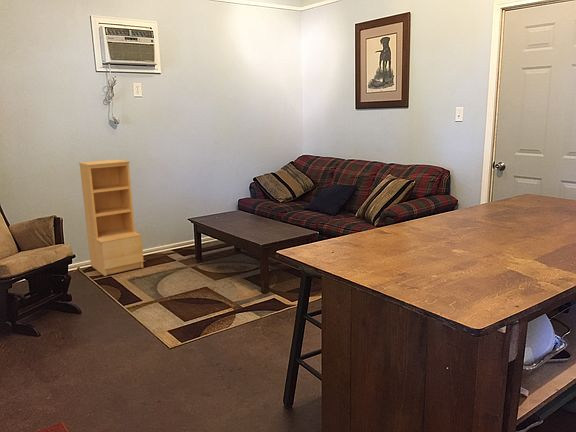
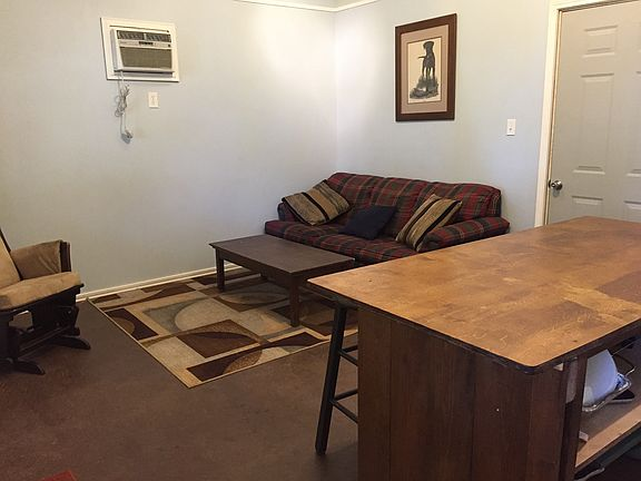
- bookshelf [78,158,145,277]
